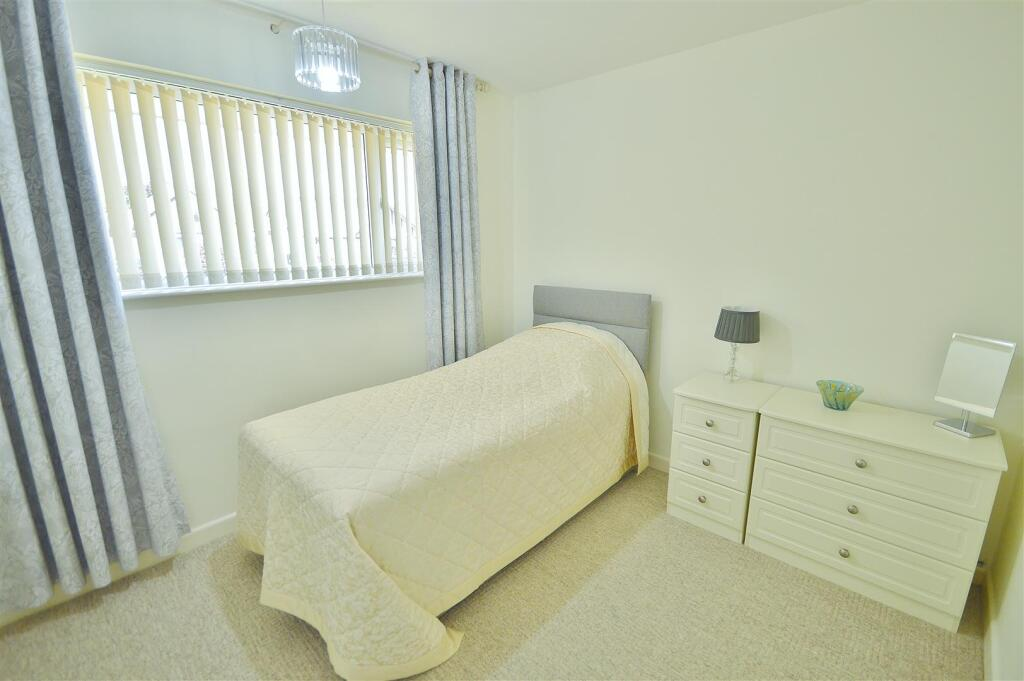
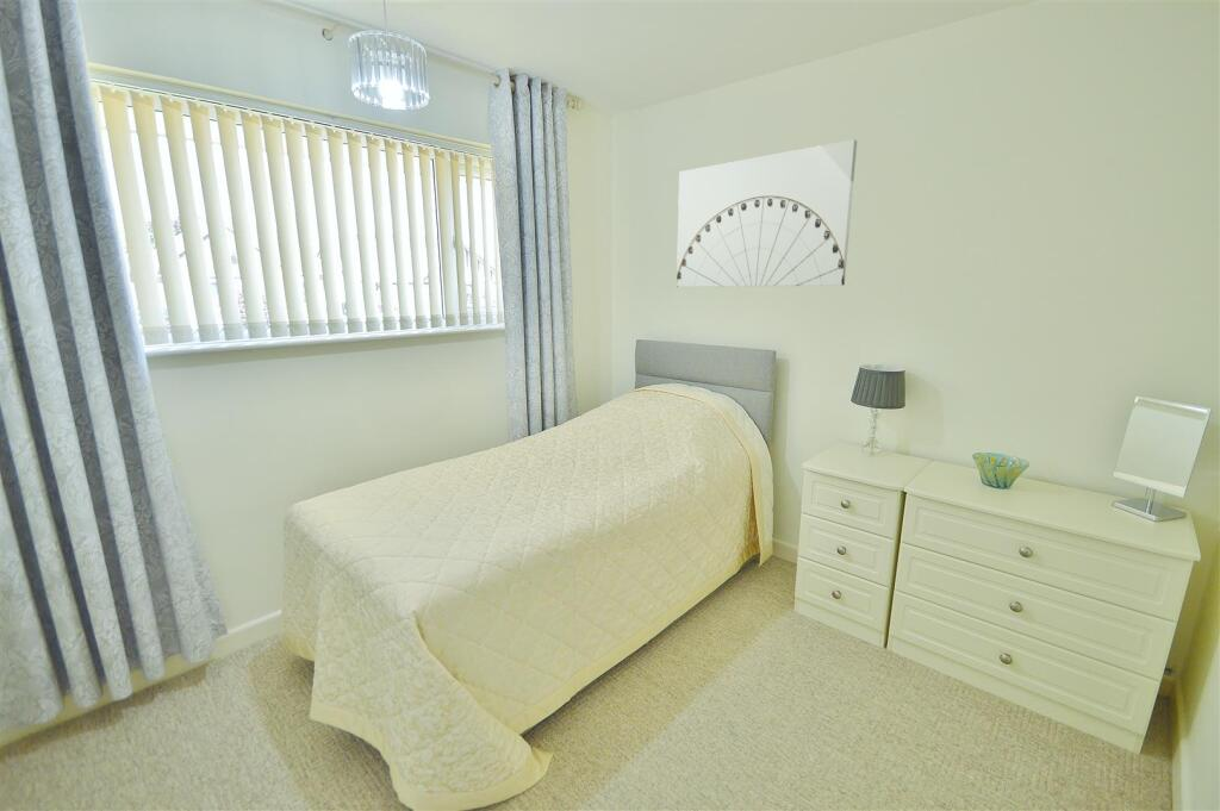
+ wall art [676,138,858,288]
